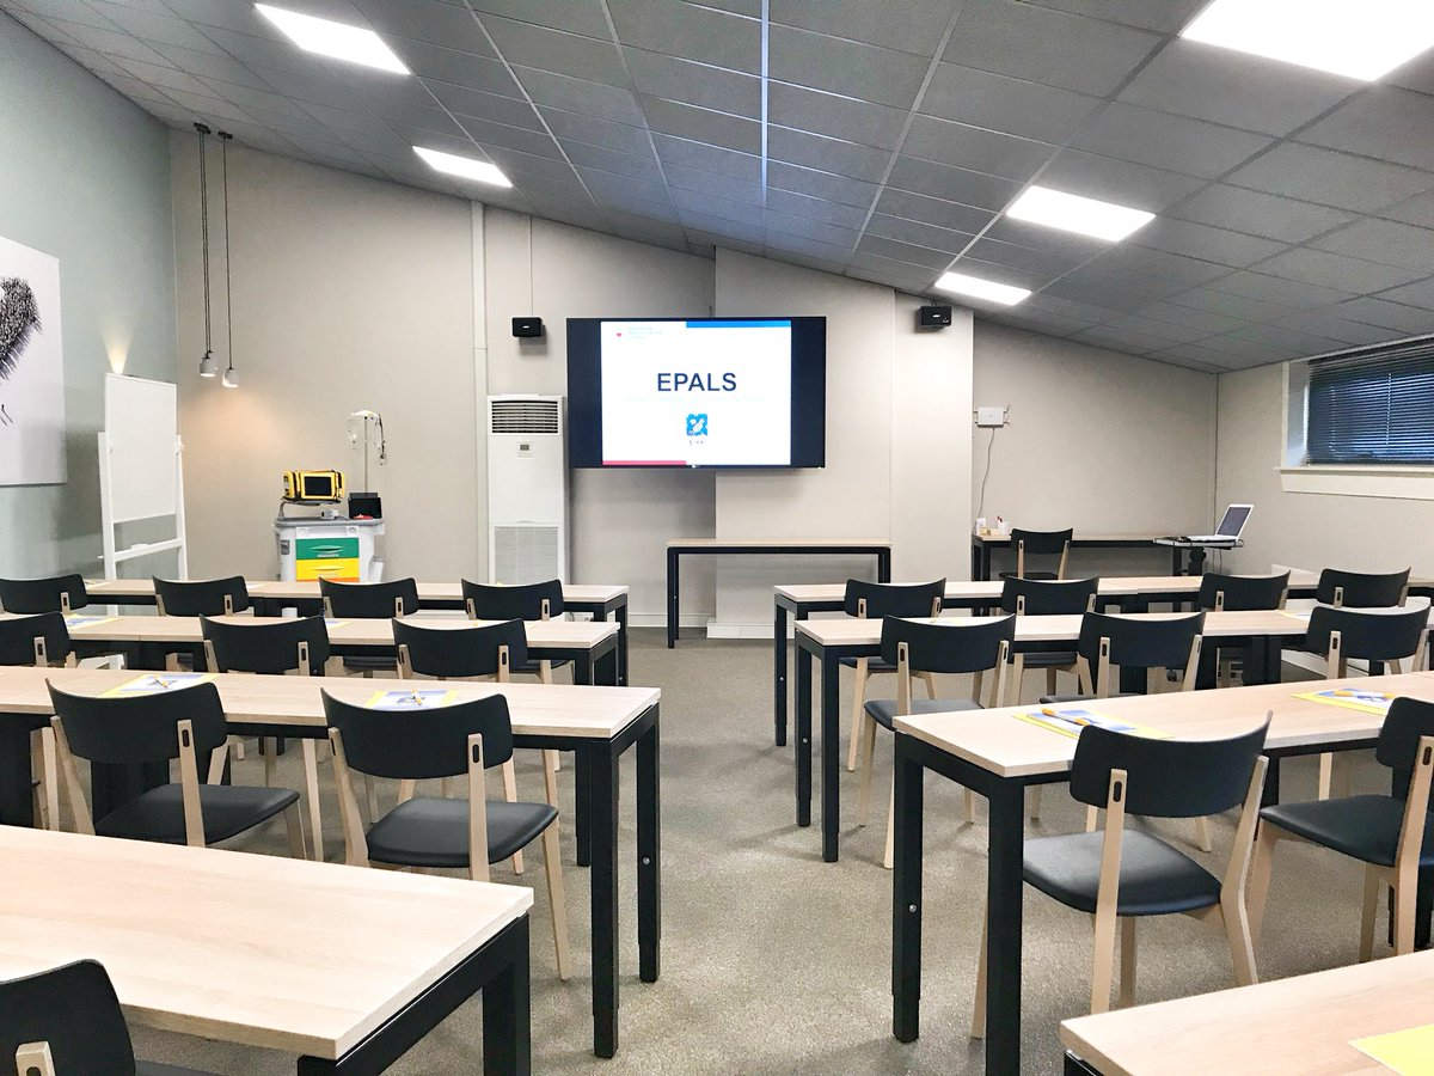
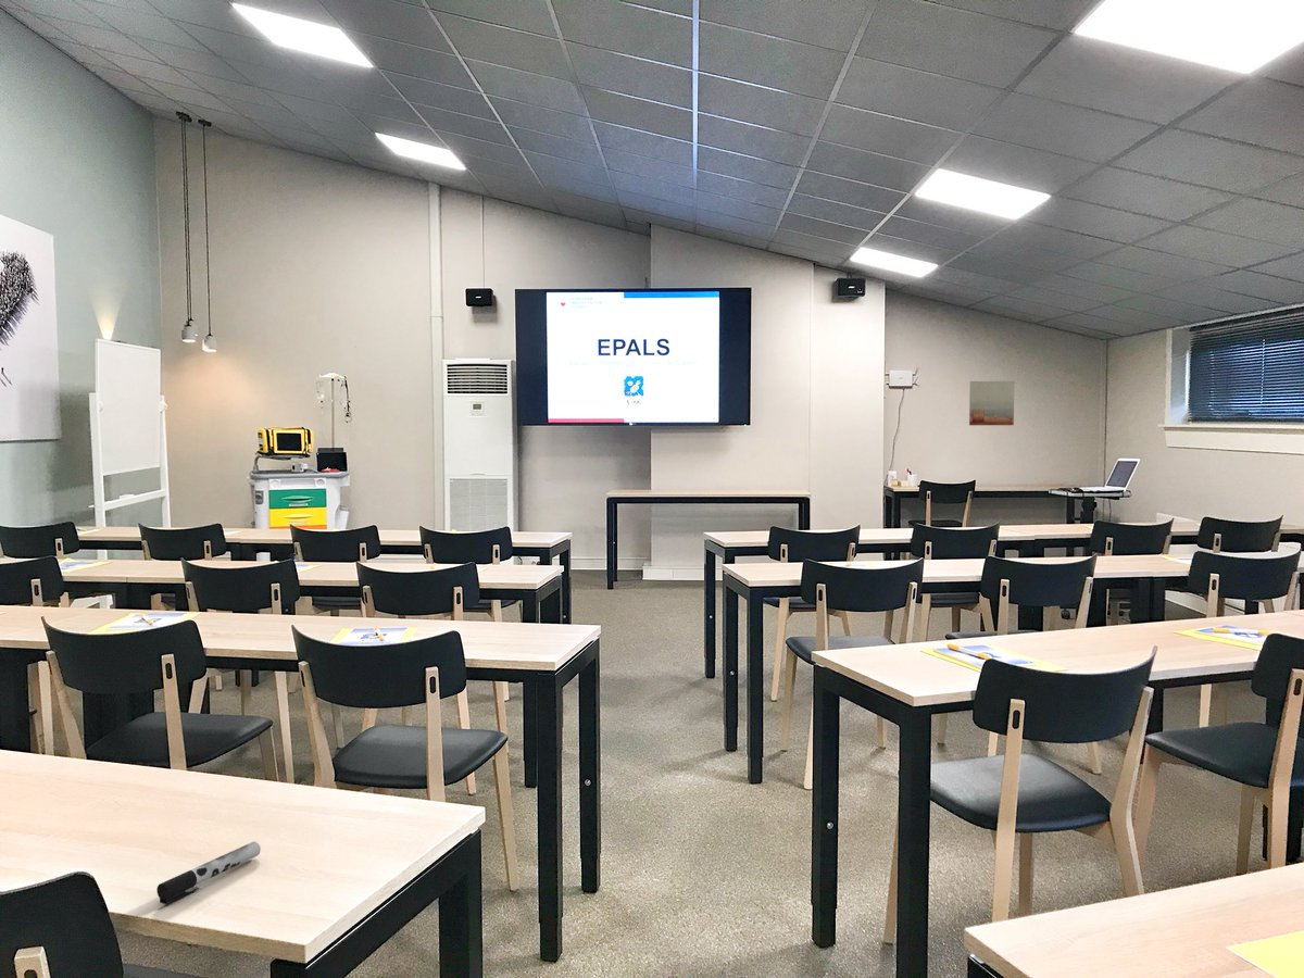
+ wall art [968,380,1015,426]
+ pen [155,840,262,905]
